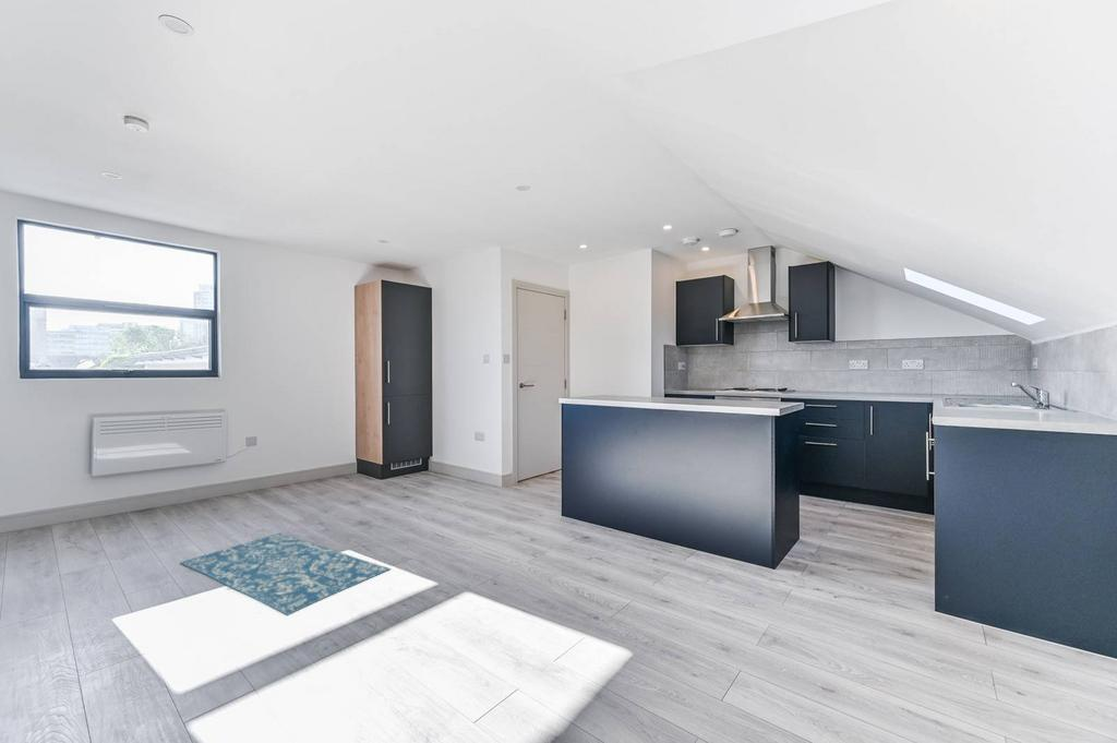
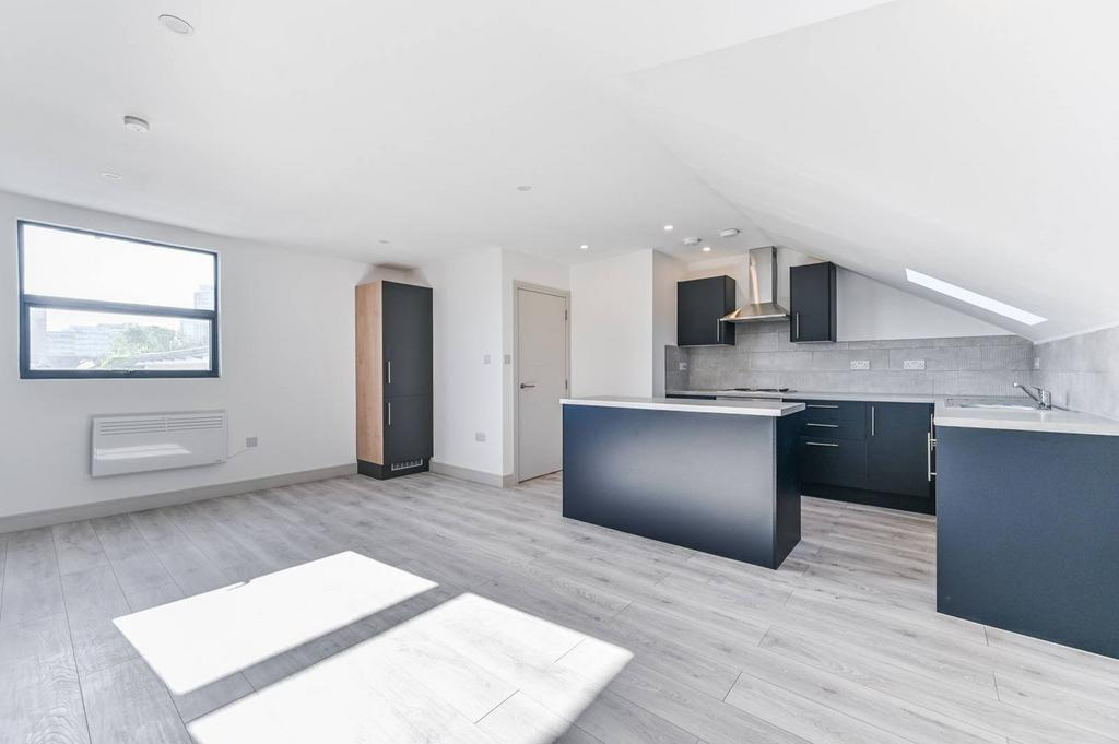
- rug [179,531,392,616]
